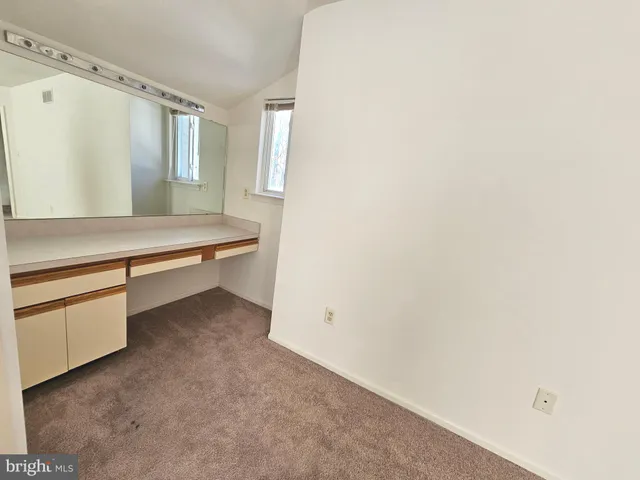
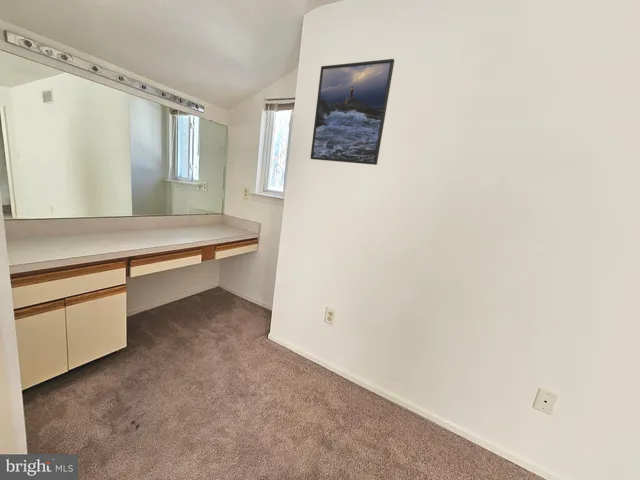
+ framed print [310,58,395,166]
